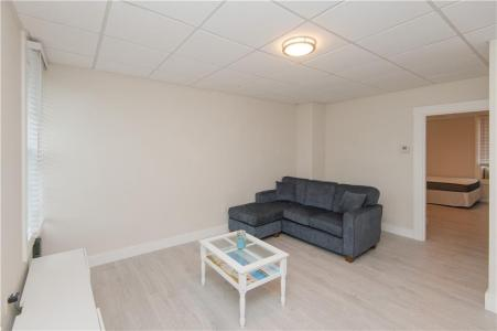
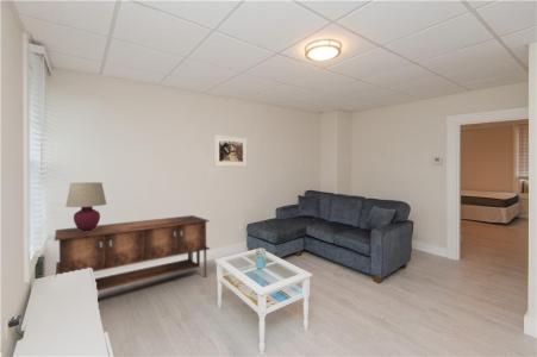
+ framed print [213,133,248,168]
+ sideboard [54,214,211,293]
+ table lamp [64,181,108,232]
